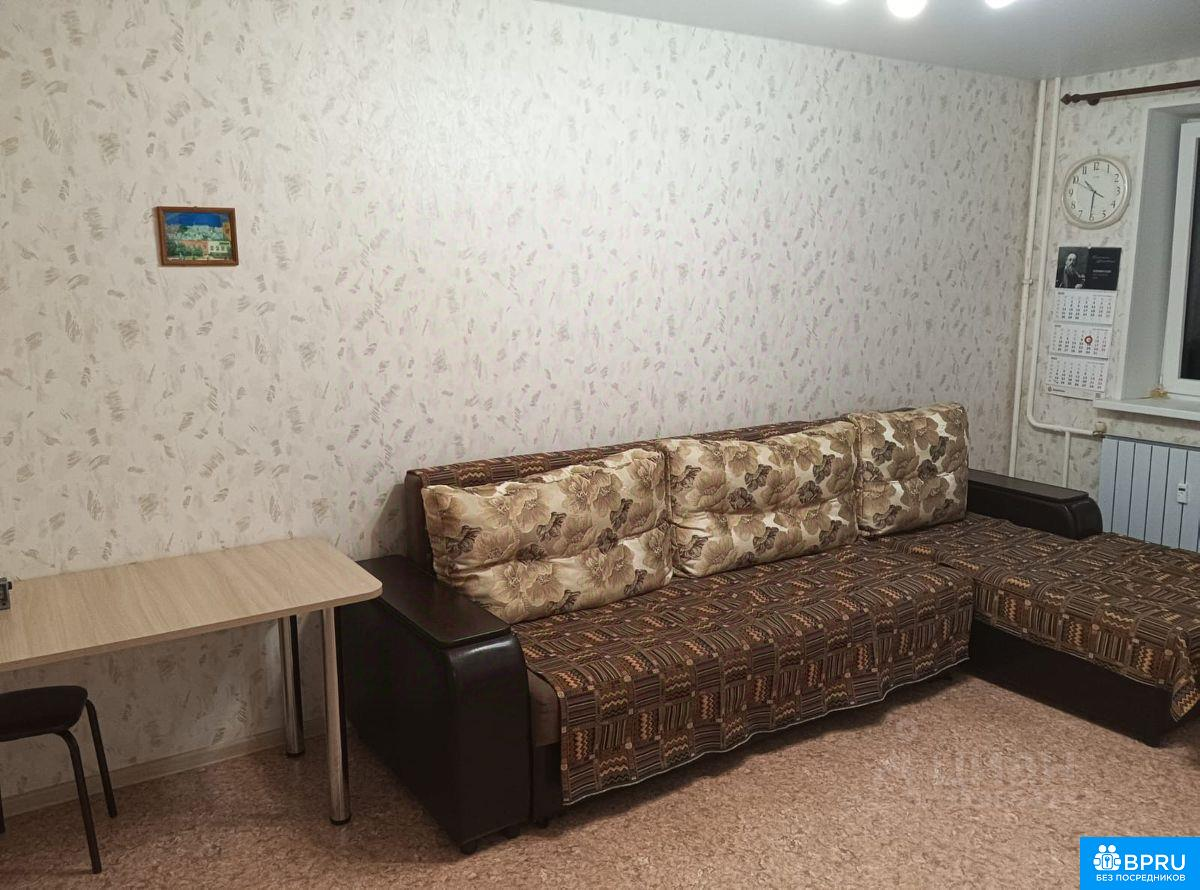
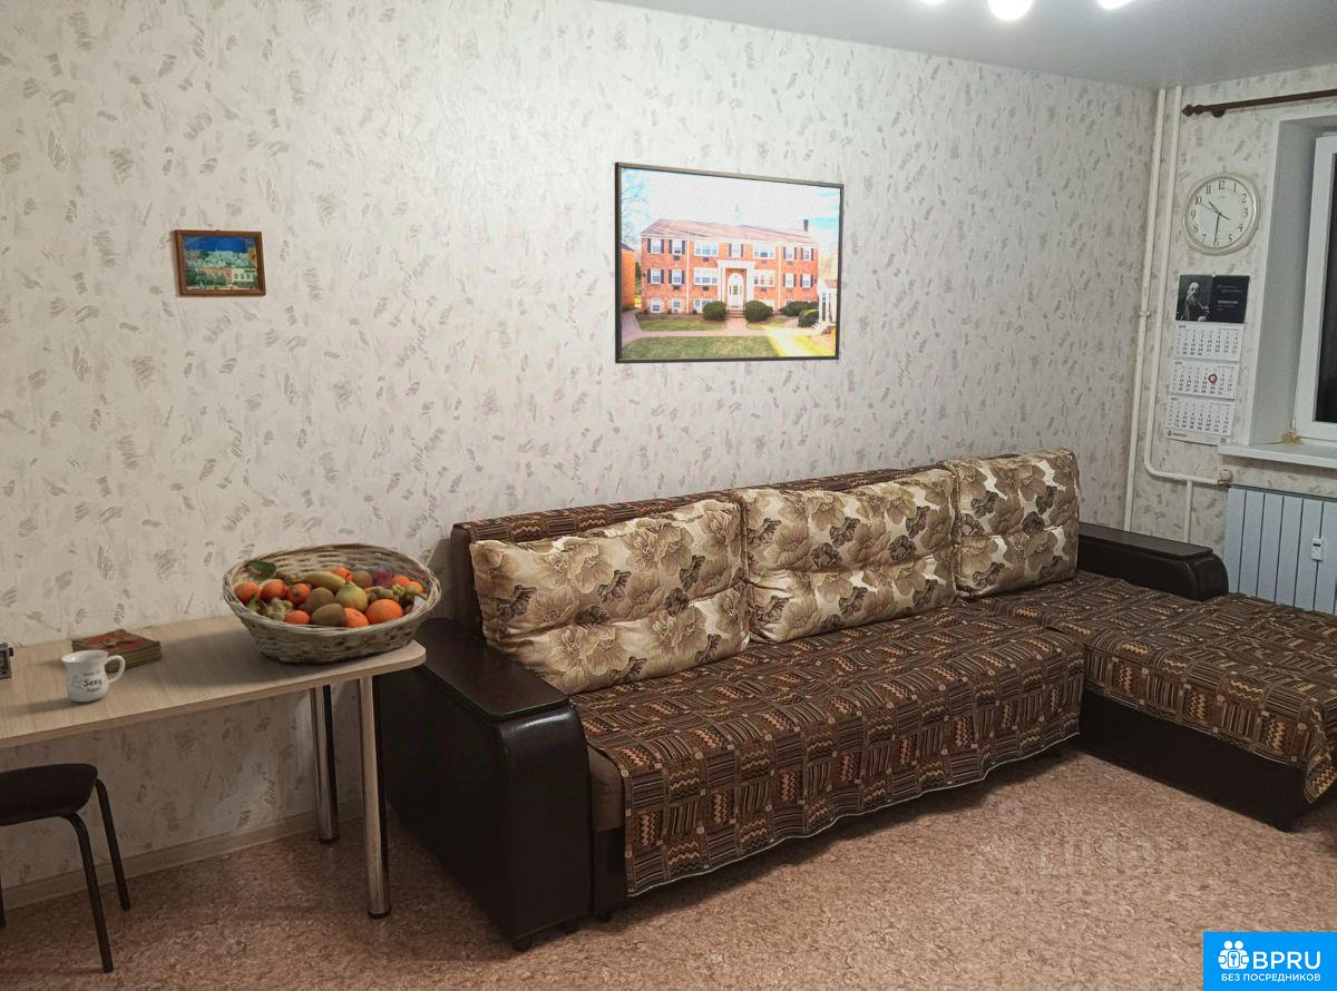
+ fruit basket [222,541,442,666]
+ mug [60,650,126,703]
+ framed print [614,160,846,365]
+ book [70,627,164,673]
